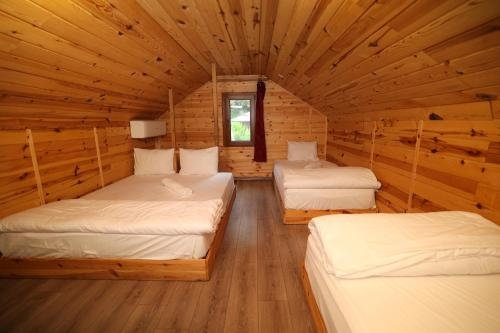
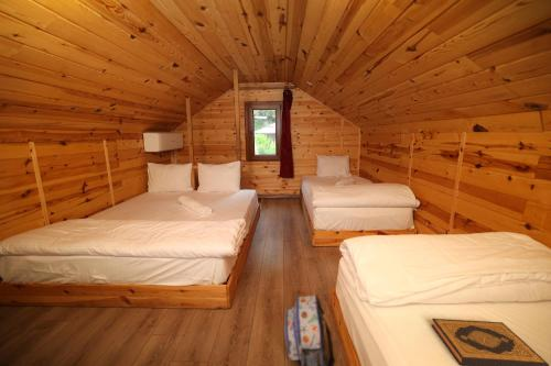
+ hardback book [431,318,550,366]
+ backpack [283,293,336,366]
